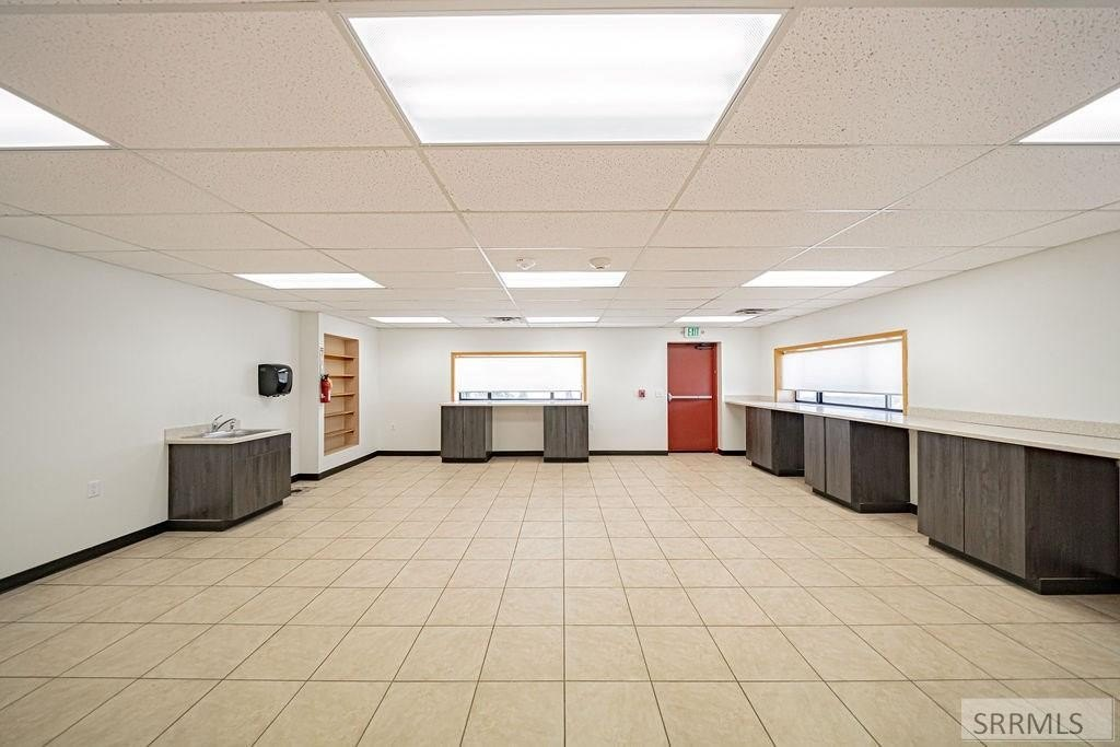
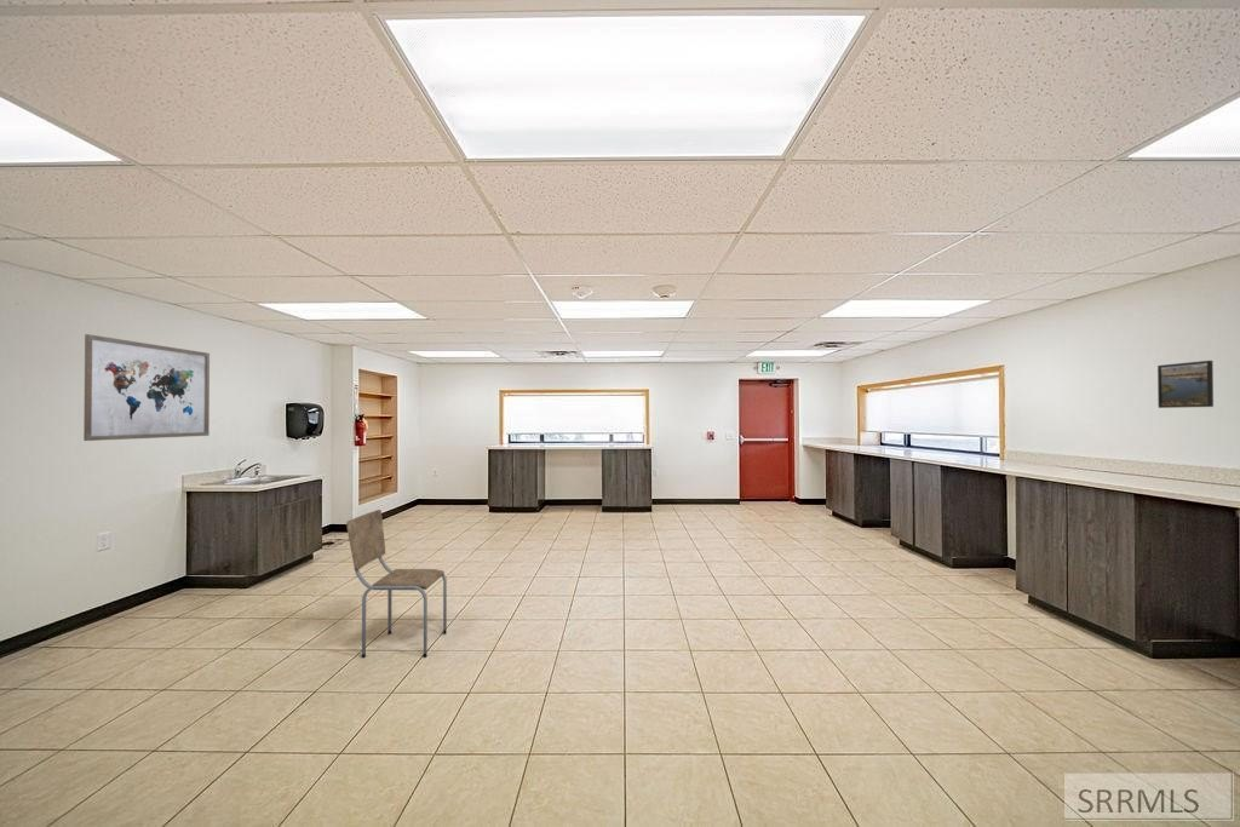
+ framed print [1156,360,1215,409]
+ dining chair [345,509,448,659]
+ wall art [82,333,211,442]
